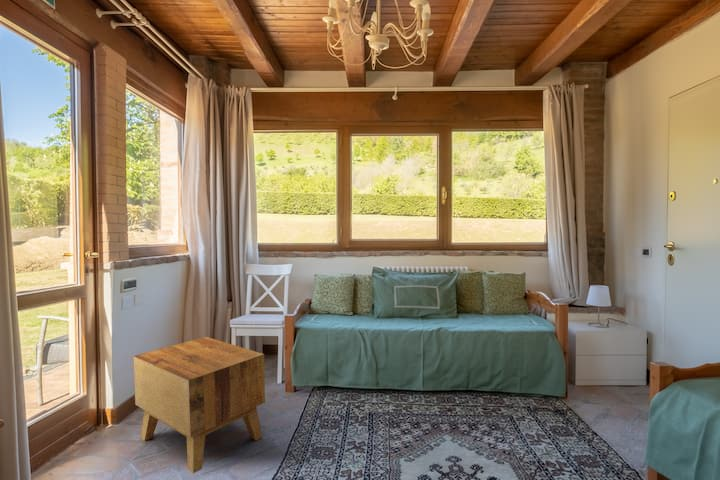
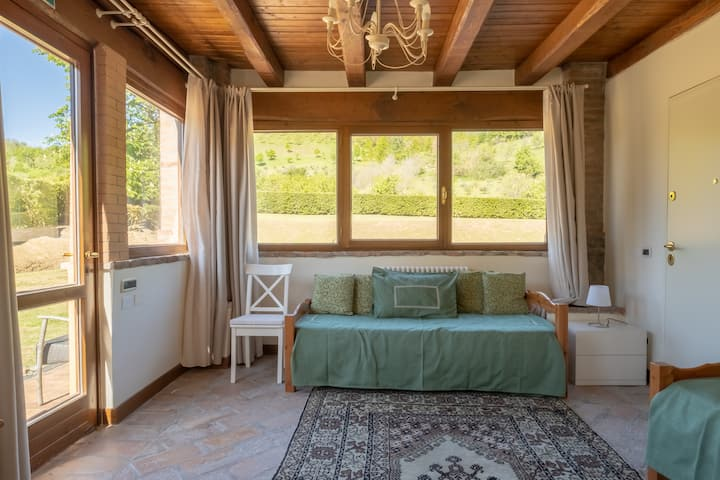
- side table [132,336,266,474]
